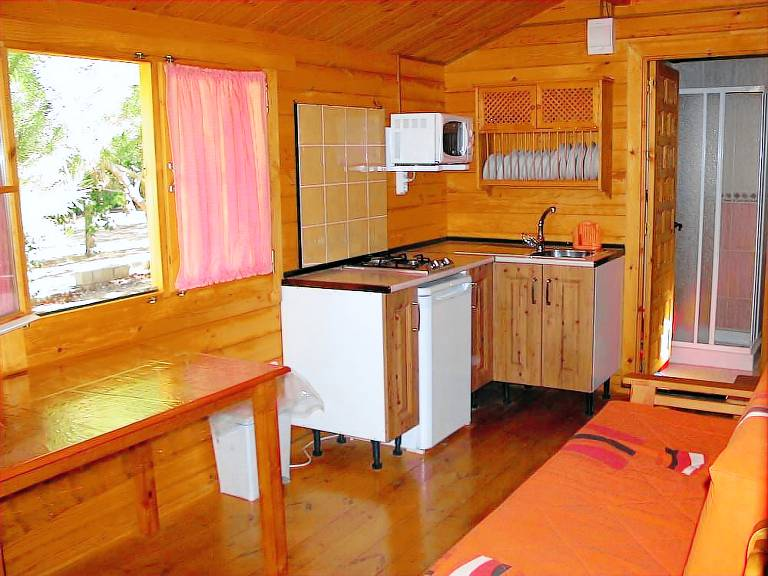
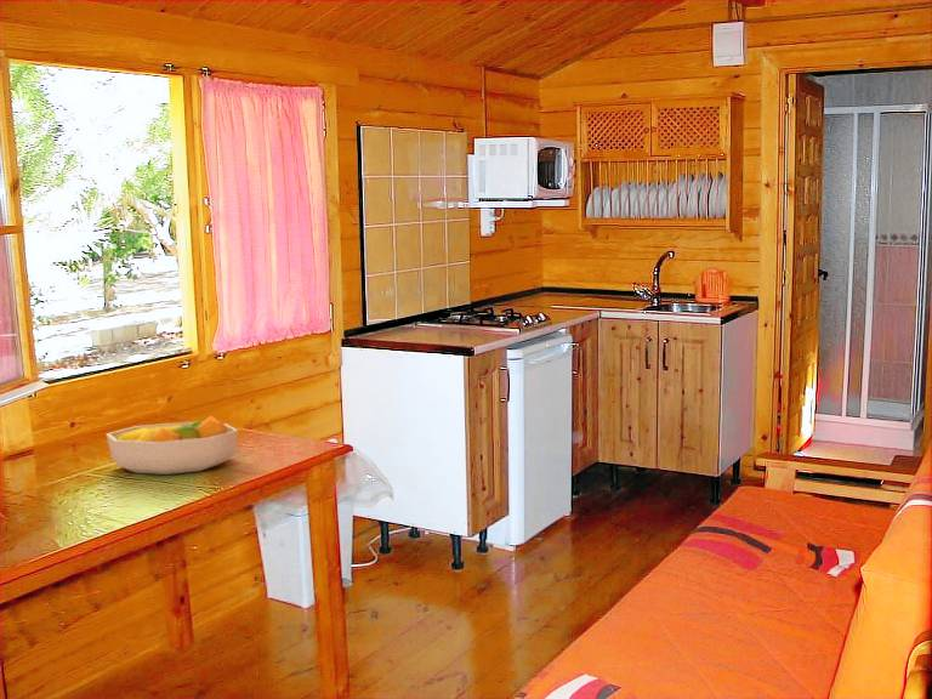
+ fruit bowl [104,415,239,476]
